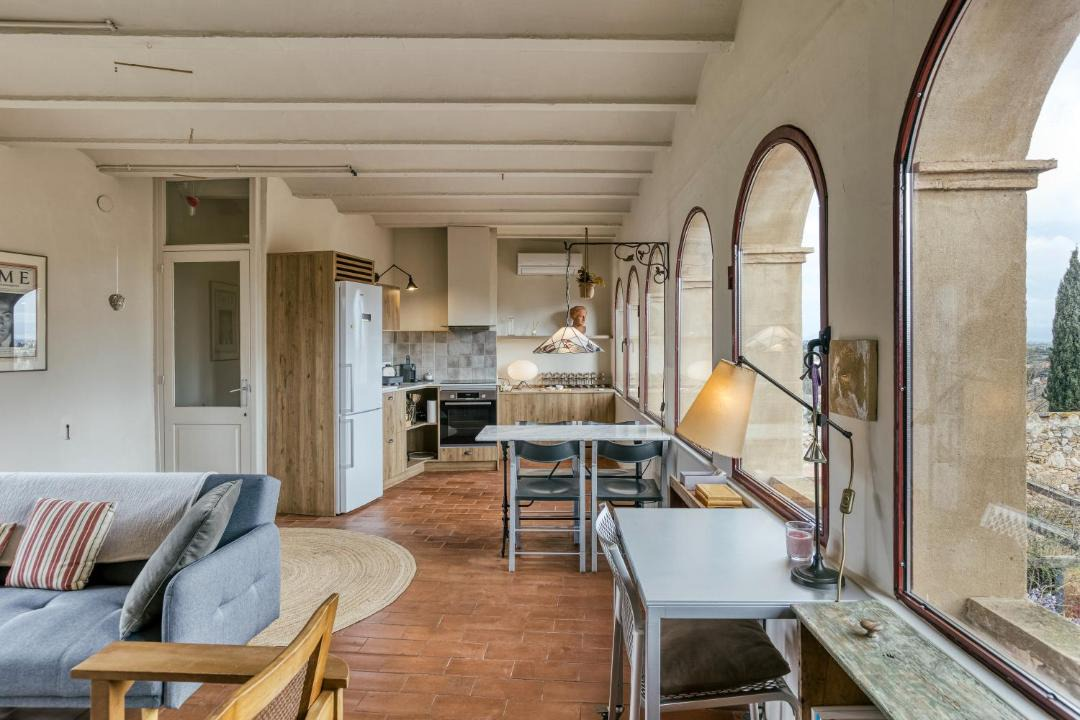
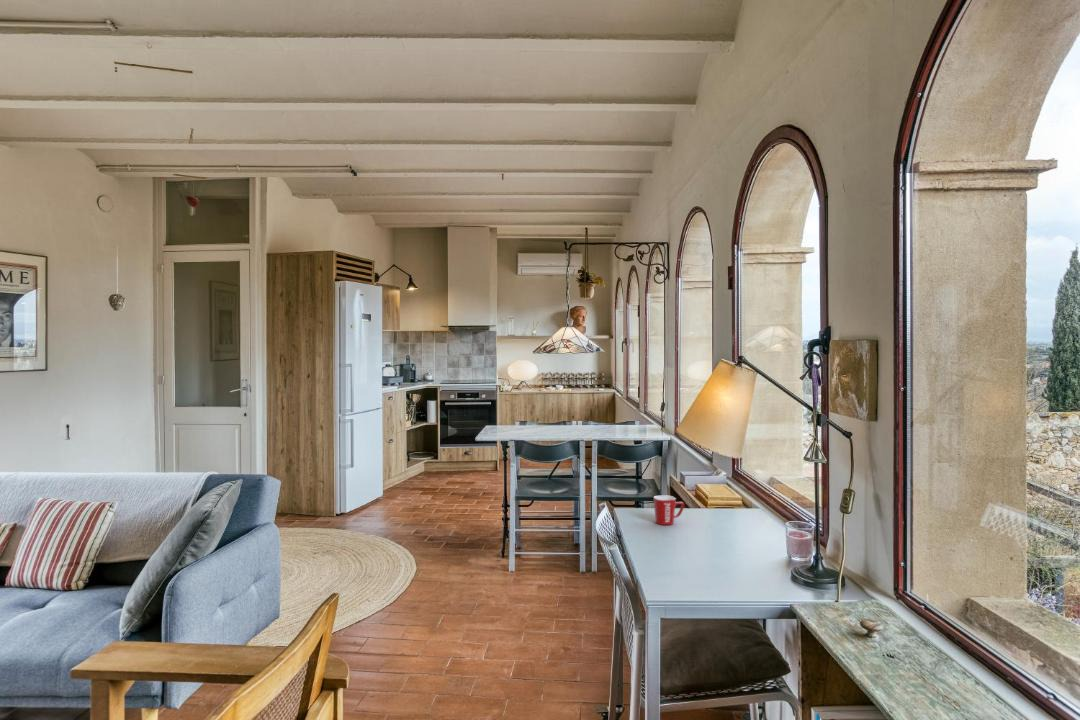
+ mug [653,494,685,526]
